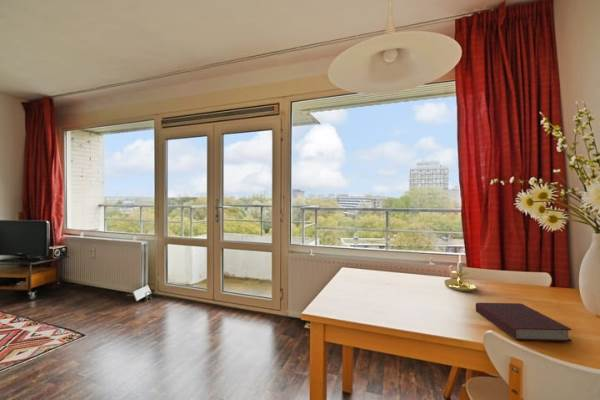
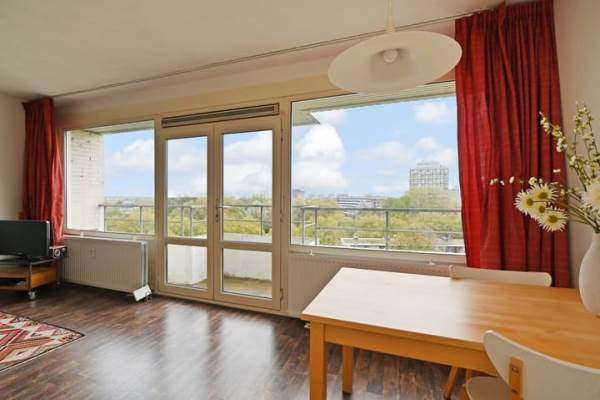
- candle holder [443,253,478,293]
- book [475,302,573,343]
